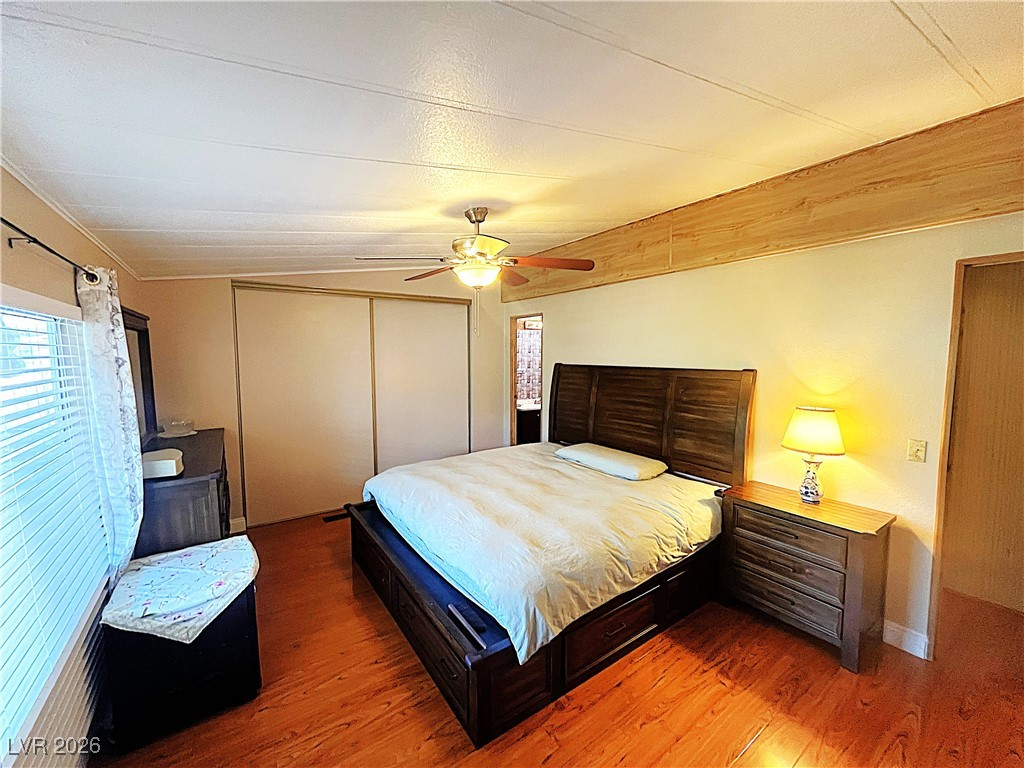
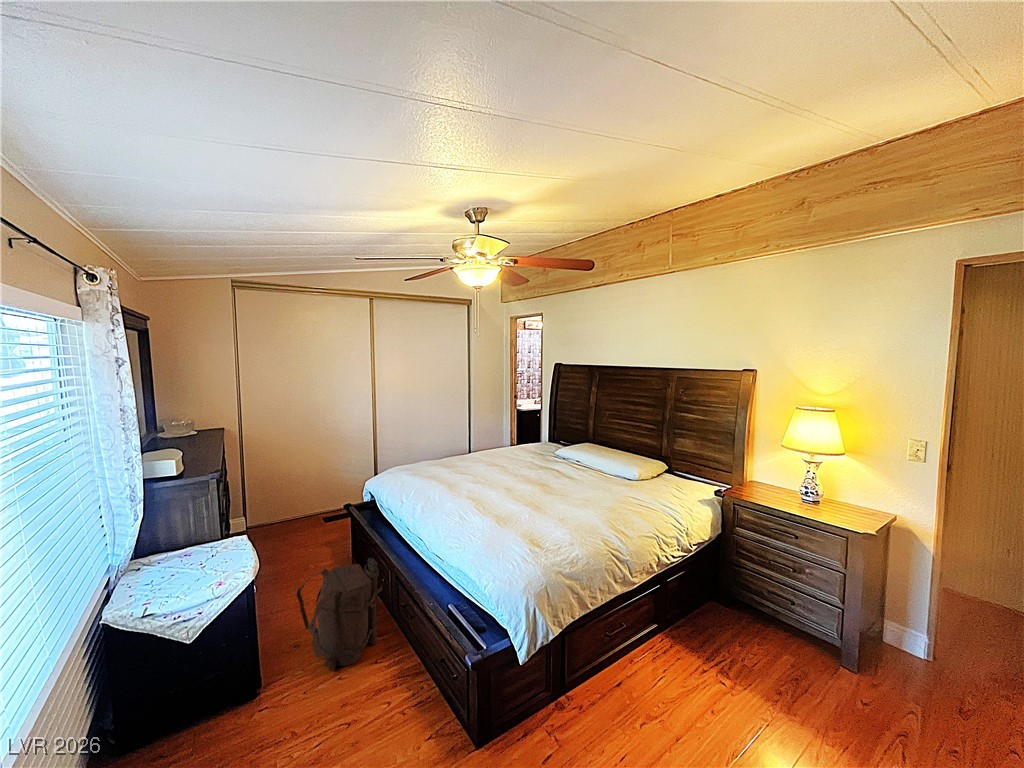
+ backpack [295,557,383,672]
